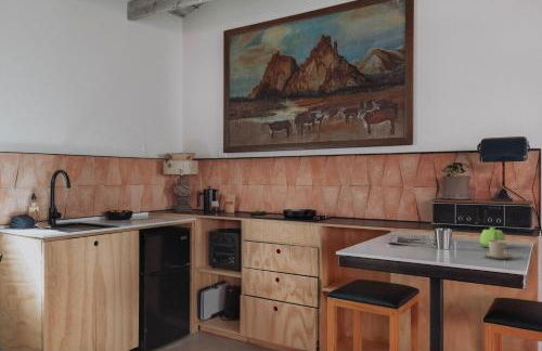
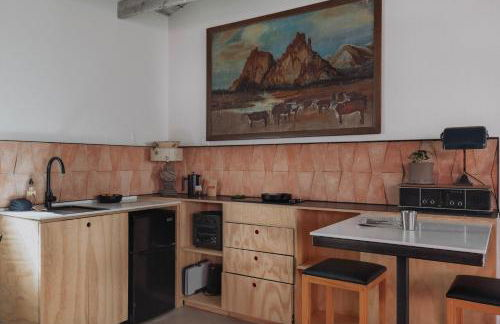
- teapot [479,226,506,249]
- teacup [481,239,513,260]
